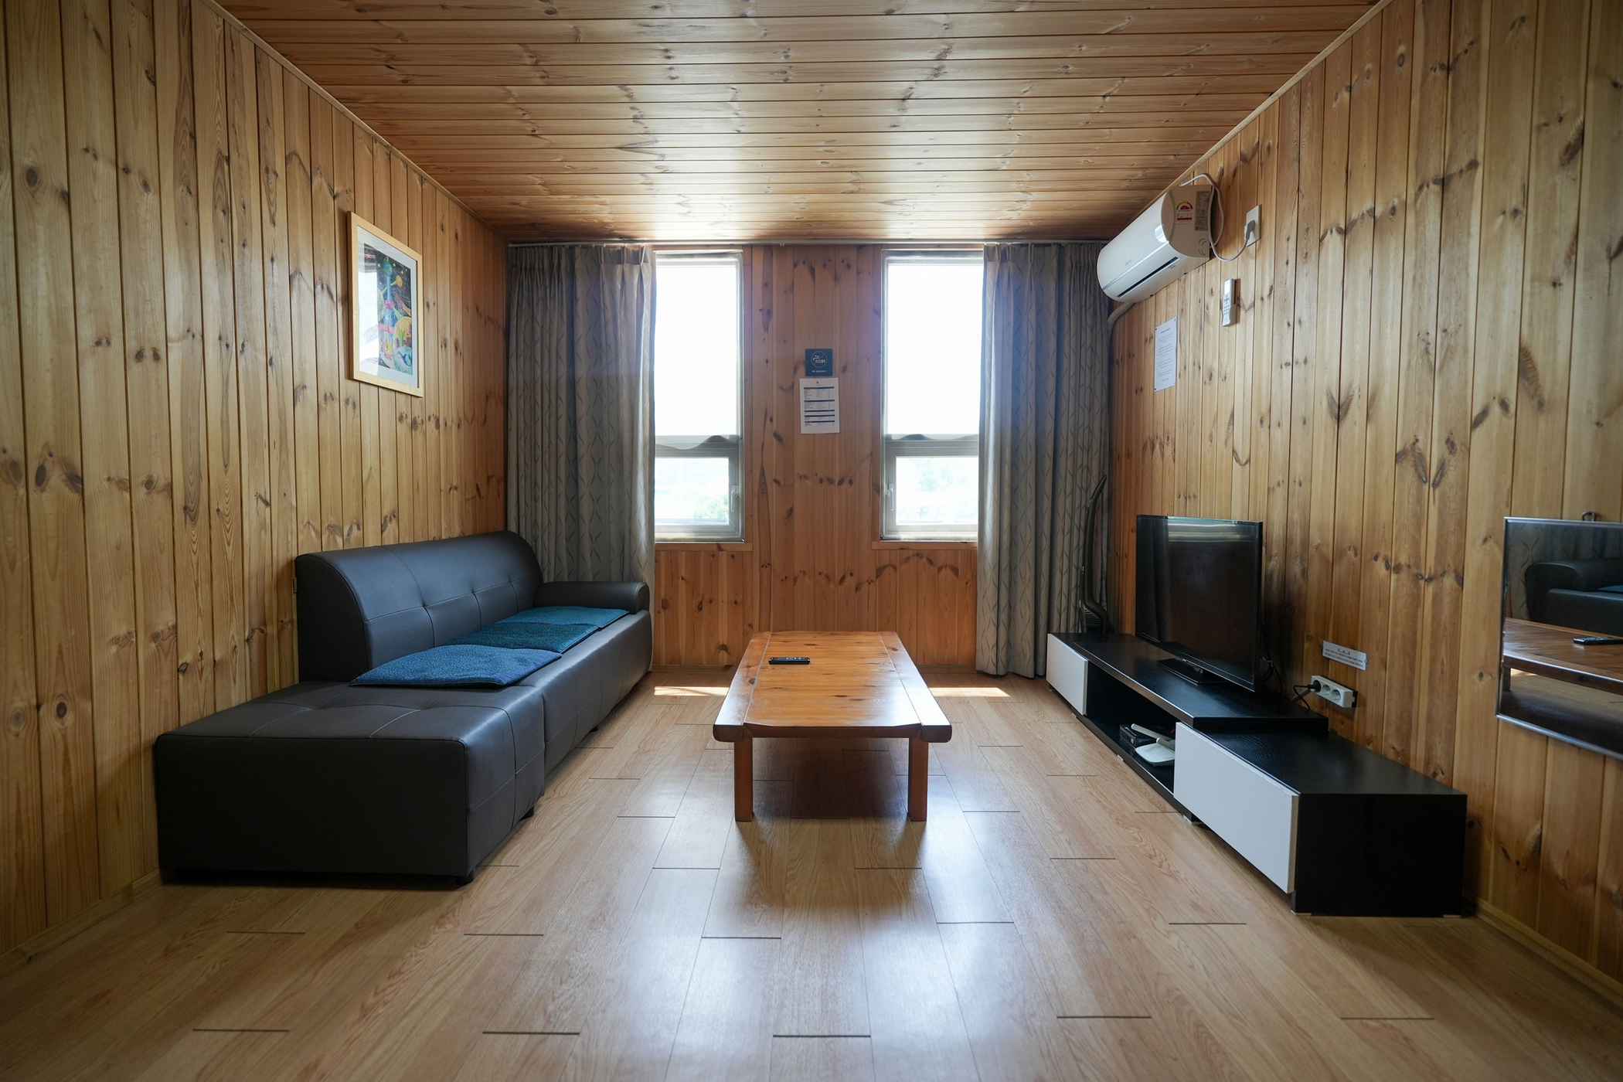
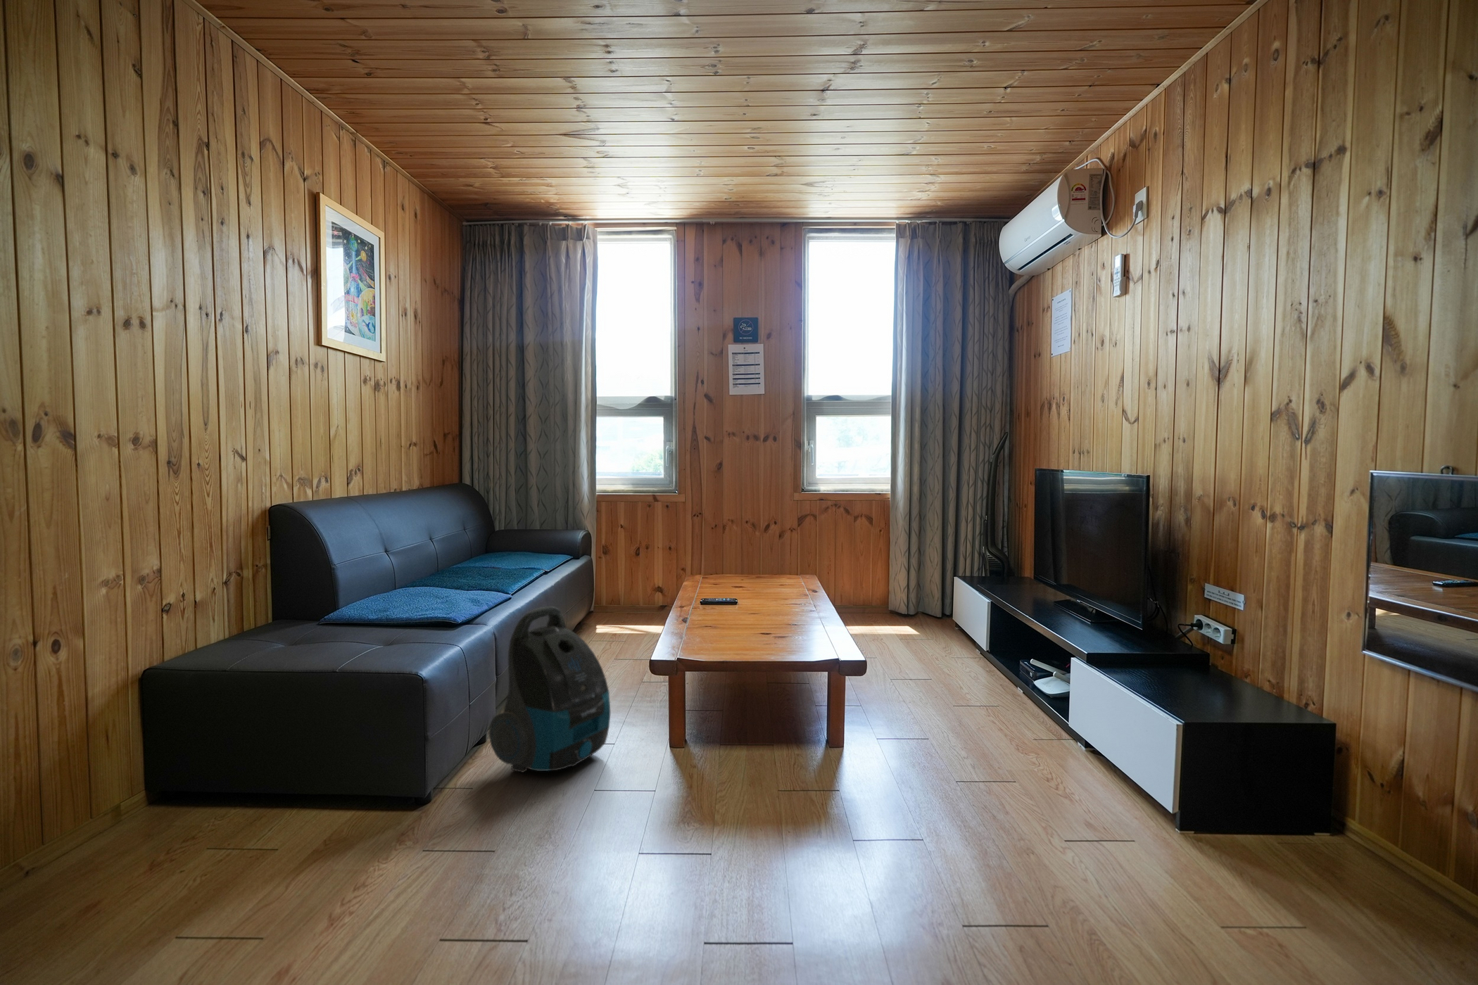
+ vacuum cleaner [488,606,611,773]
